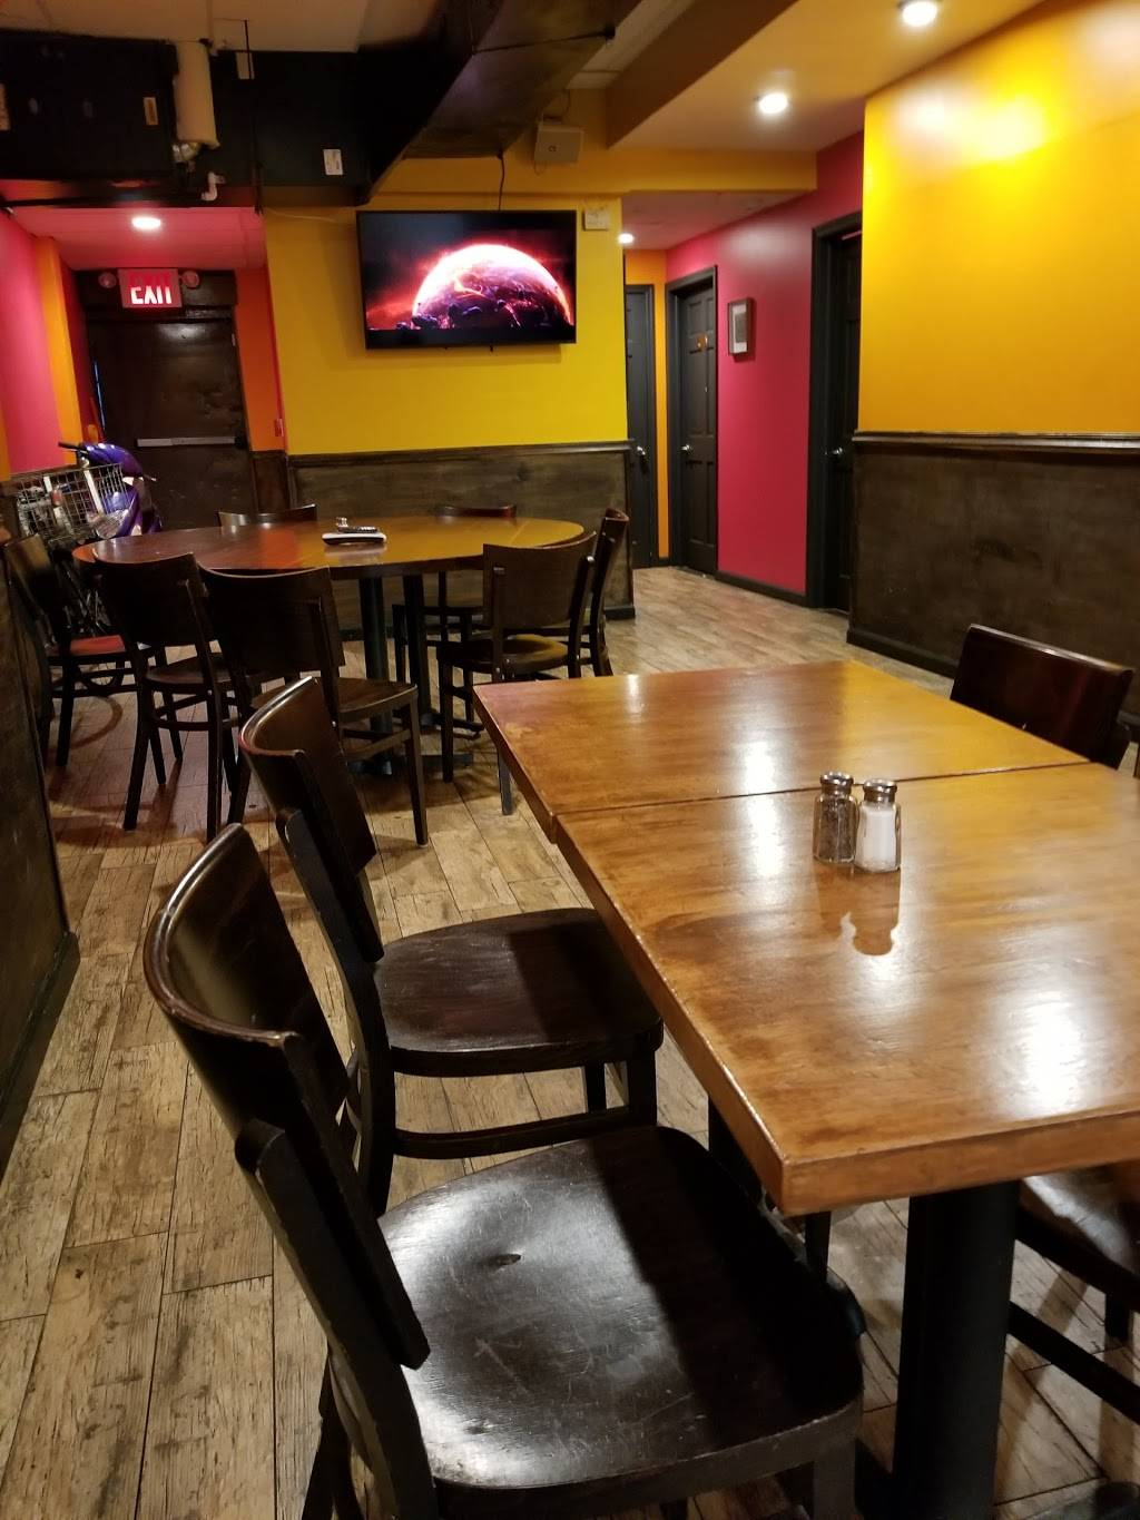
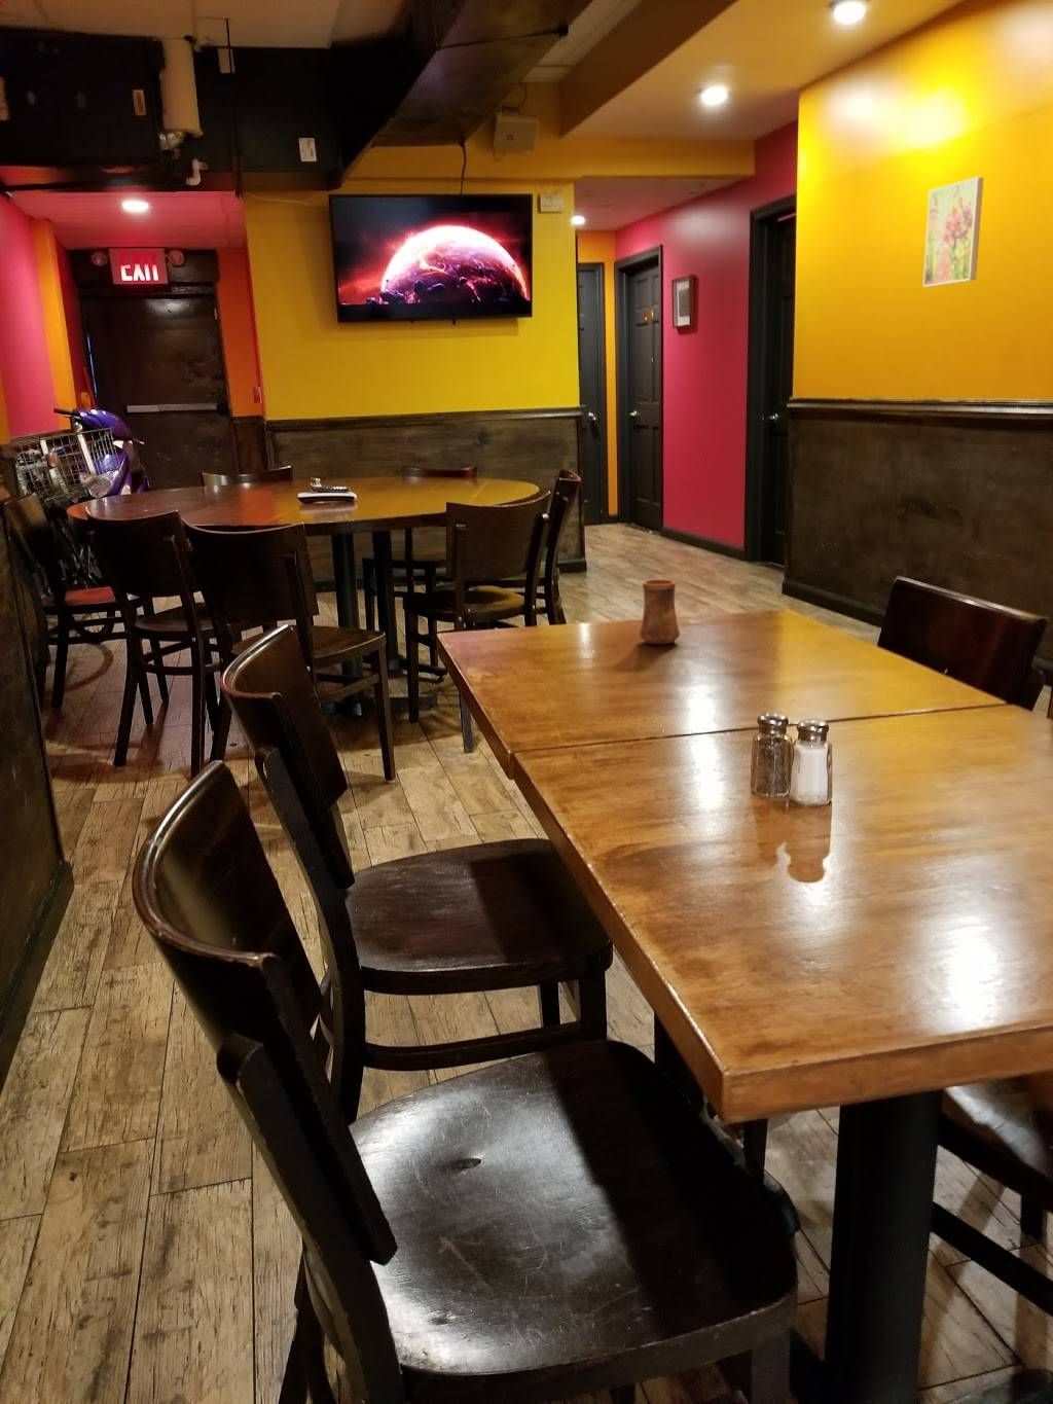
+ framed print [922,176,986,288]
+ cup [638,578,680,646]
